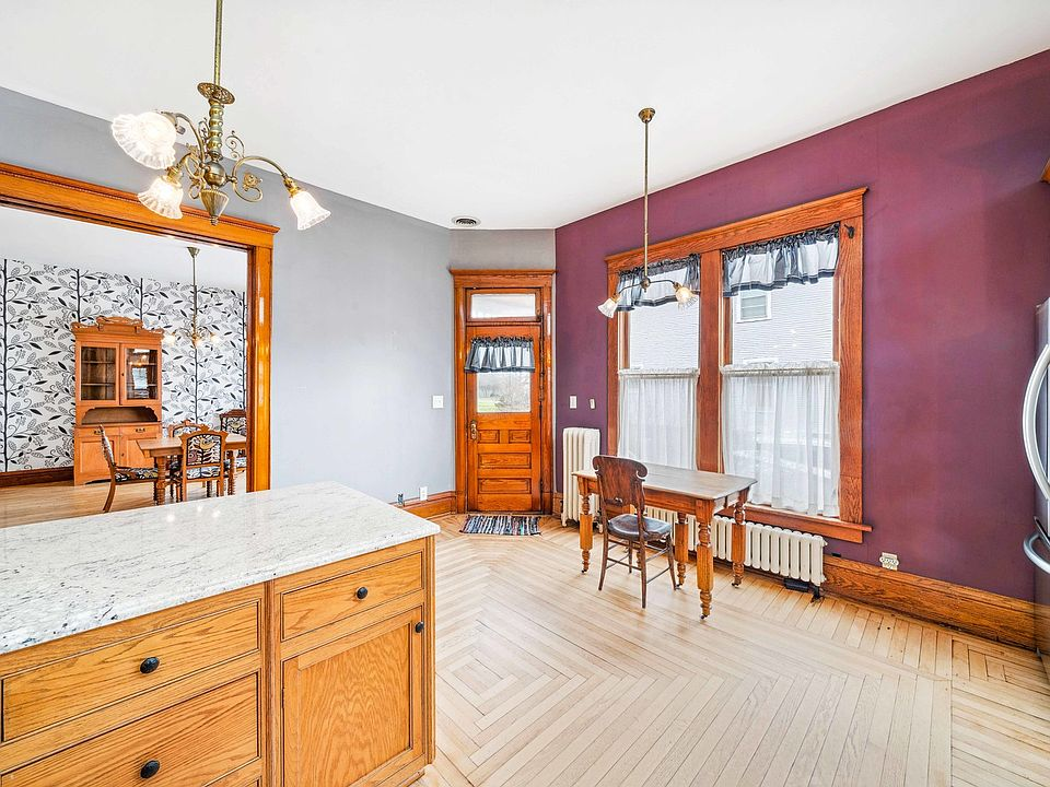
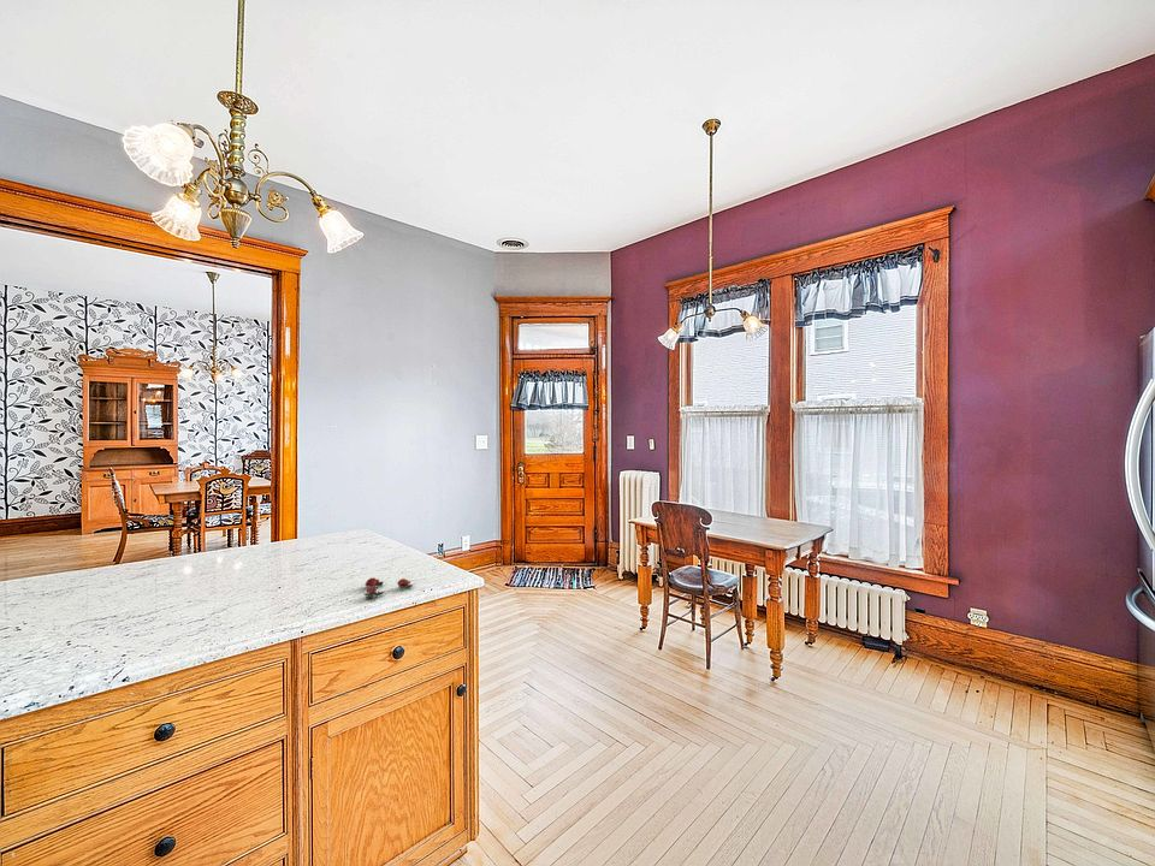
+ flower [362,576,414,600]
